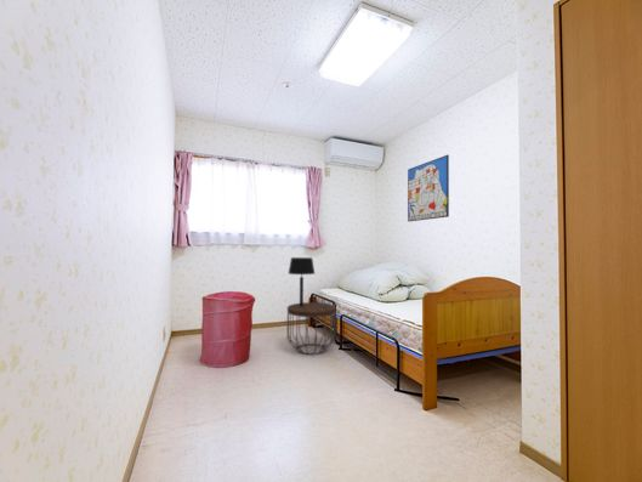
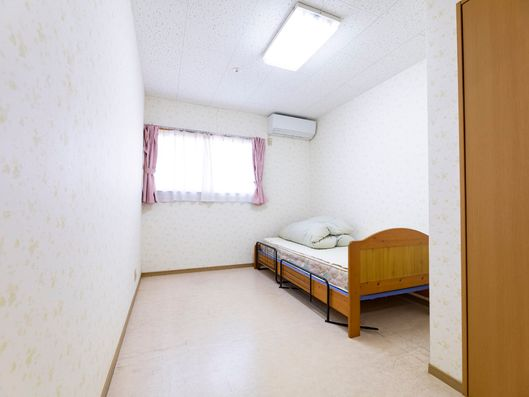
- wall art [407,154,450,222]
- side table [286,301,337,356]
- laundry hamper [198,290,256,369]
- table lamp [288,256,316,307]
